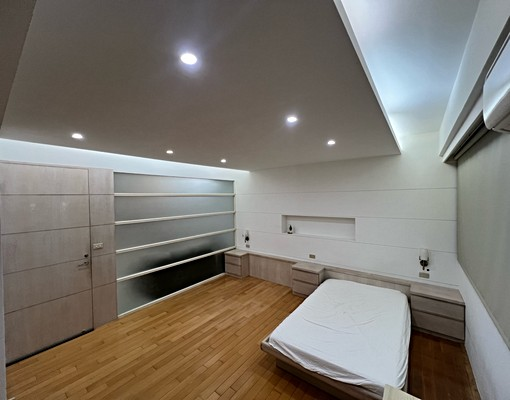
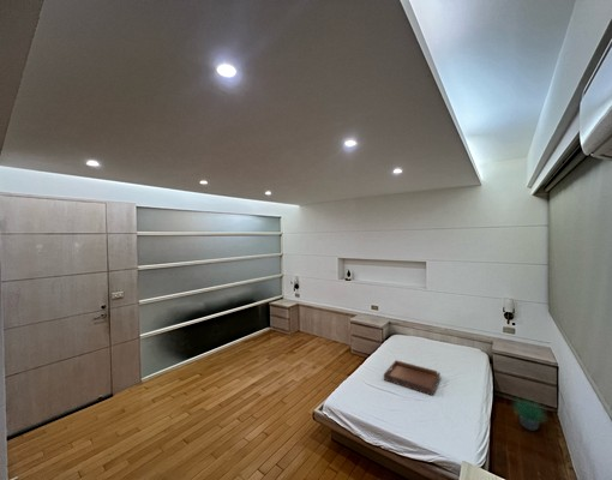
+ serving tray [383,359,442,397]
+ potted plant [511,392,550,432]
